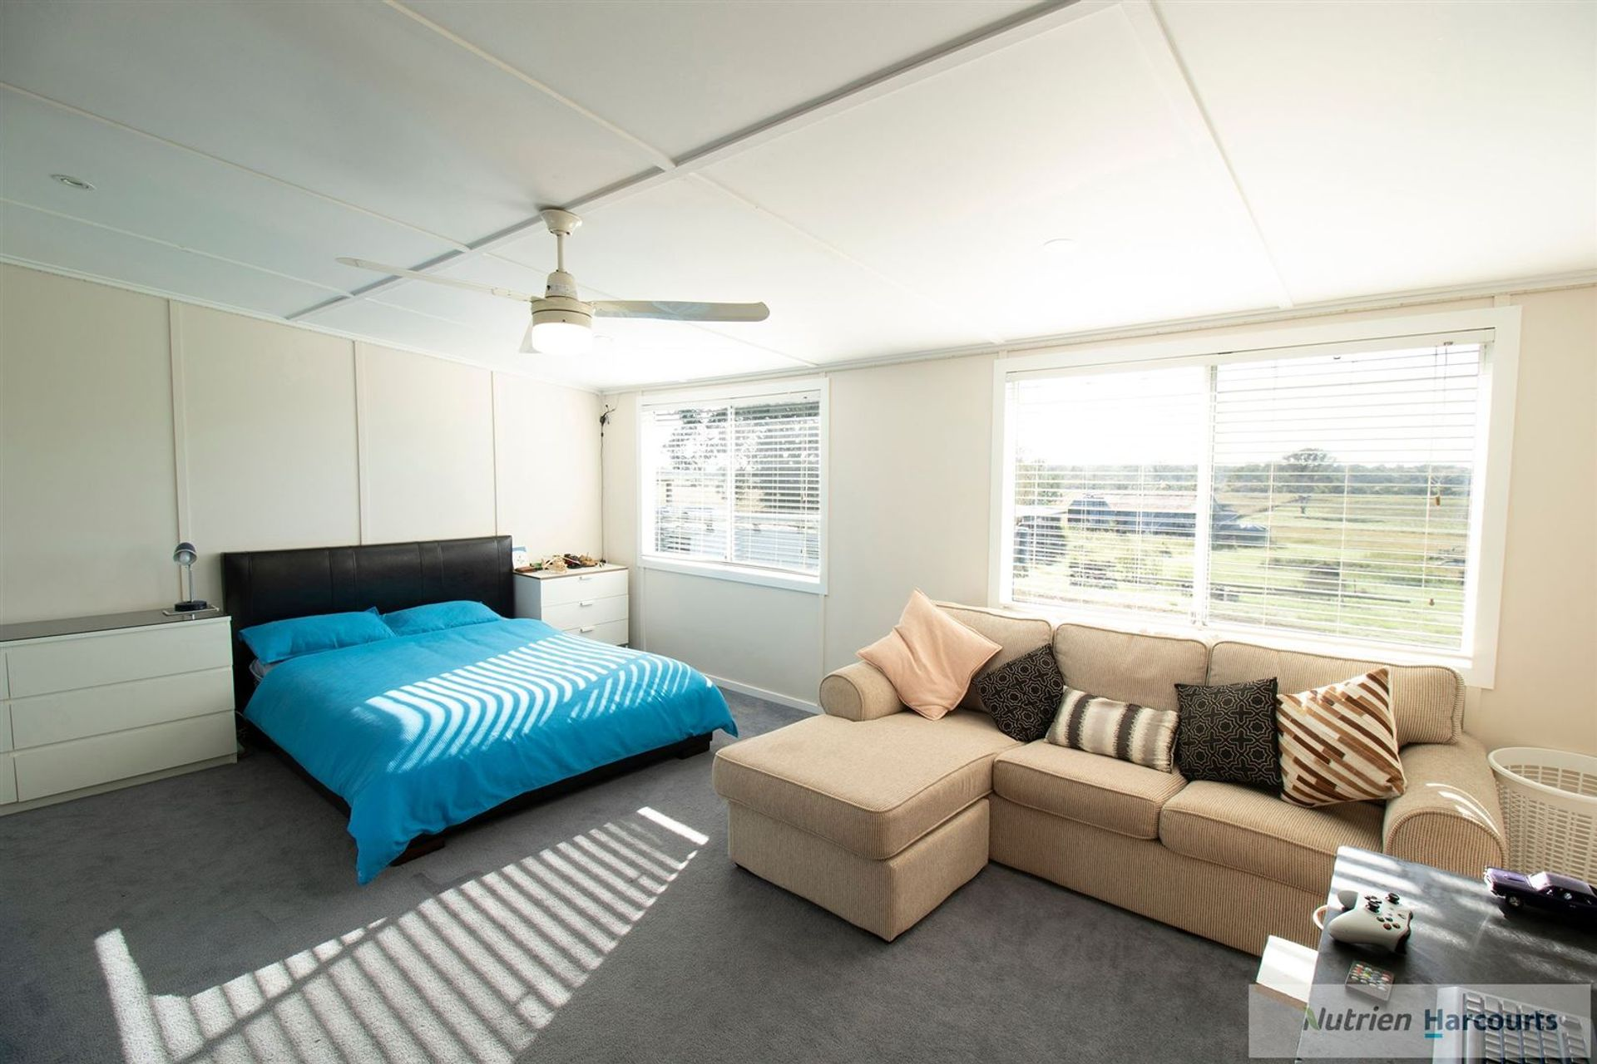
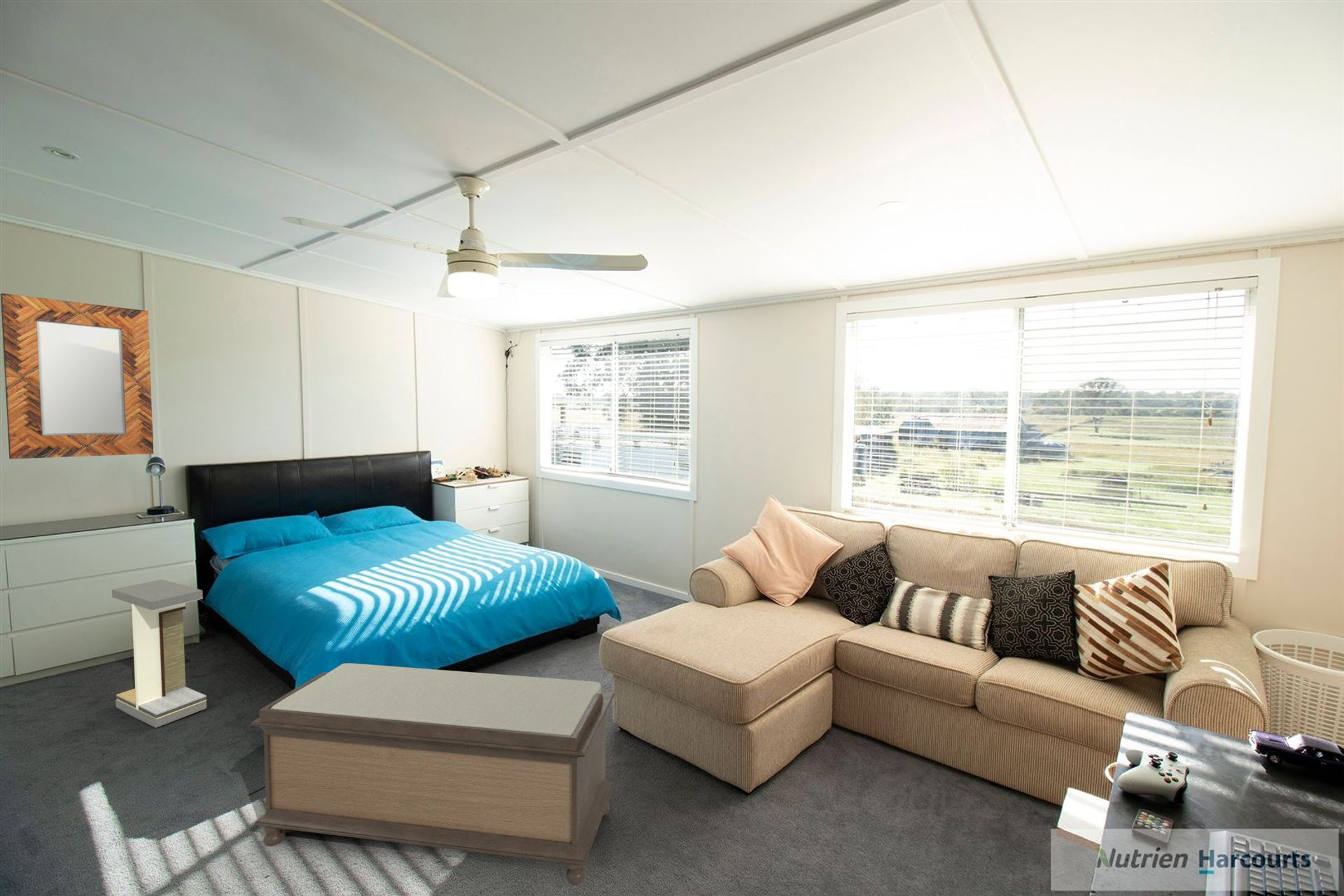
+ home mirror [0,293,154,460]
+ bench [251,662,615,886]
+ side table [111,579,207,729]
